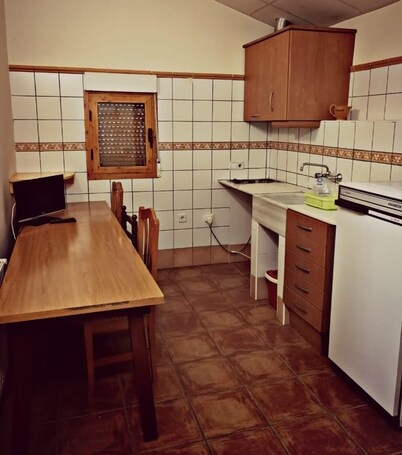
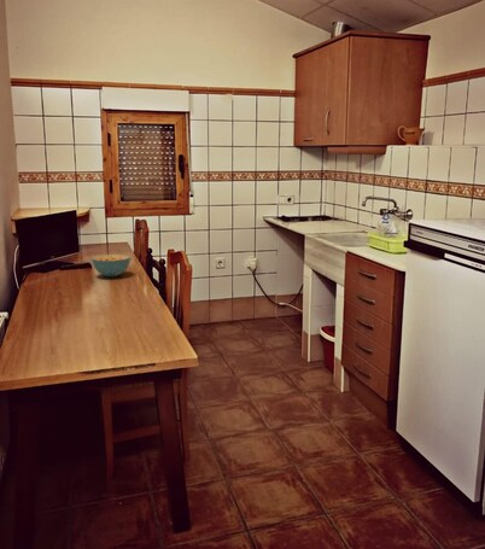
+ cereal bowl [90,253,132,278]
